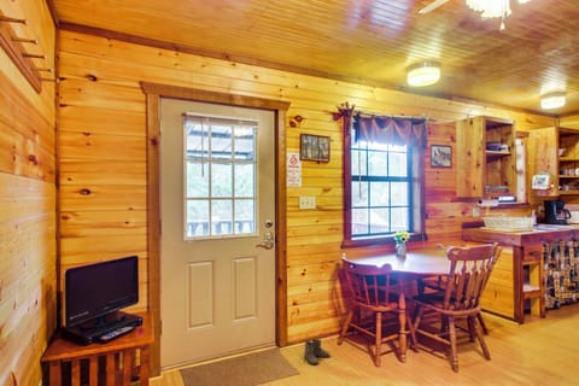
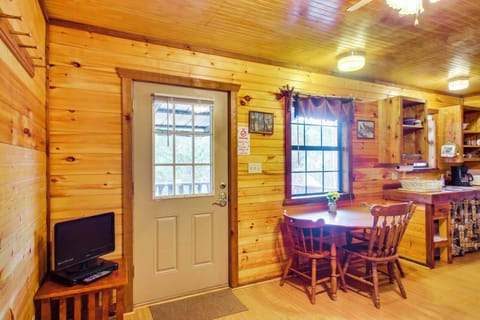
- boots [303,338,332,365]
